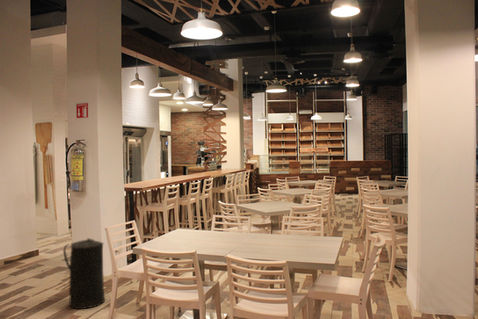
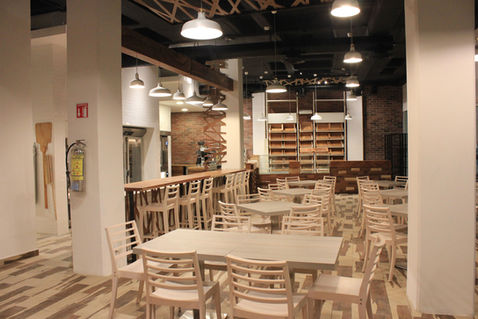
- trash can [62,237,106,310]
